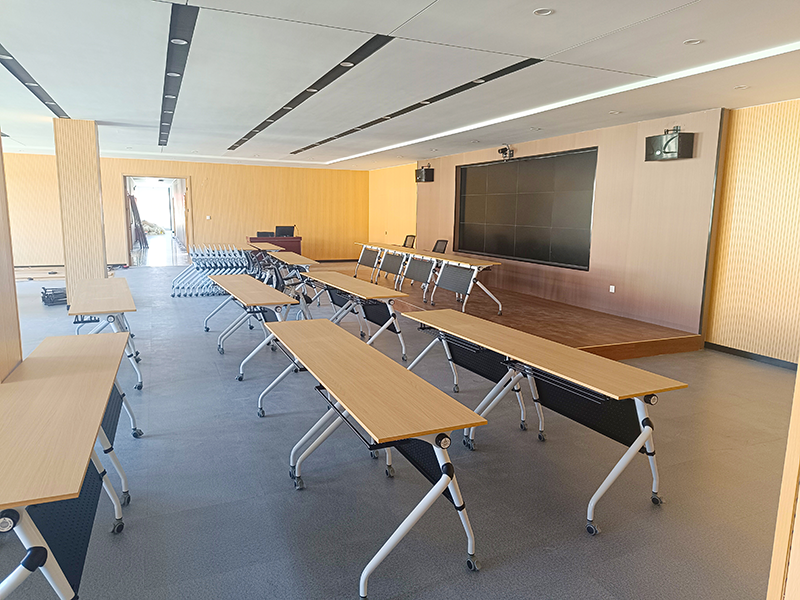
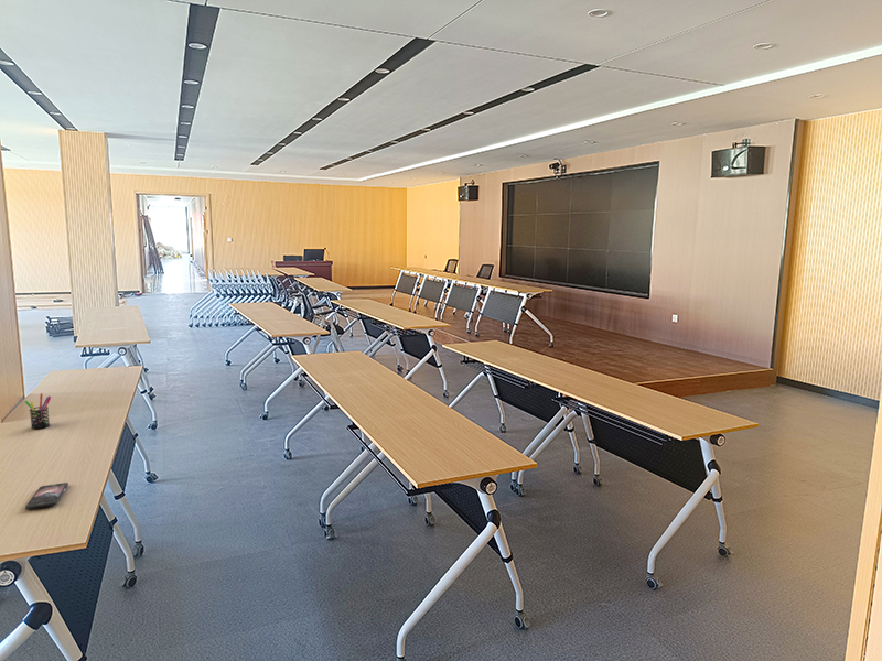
+ smartphone [24,481,69,510]
+ pen holder [24,392,52,430]
